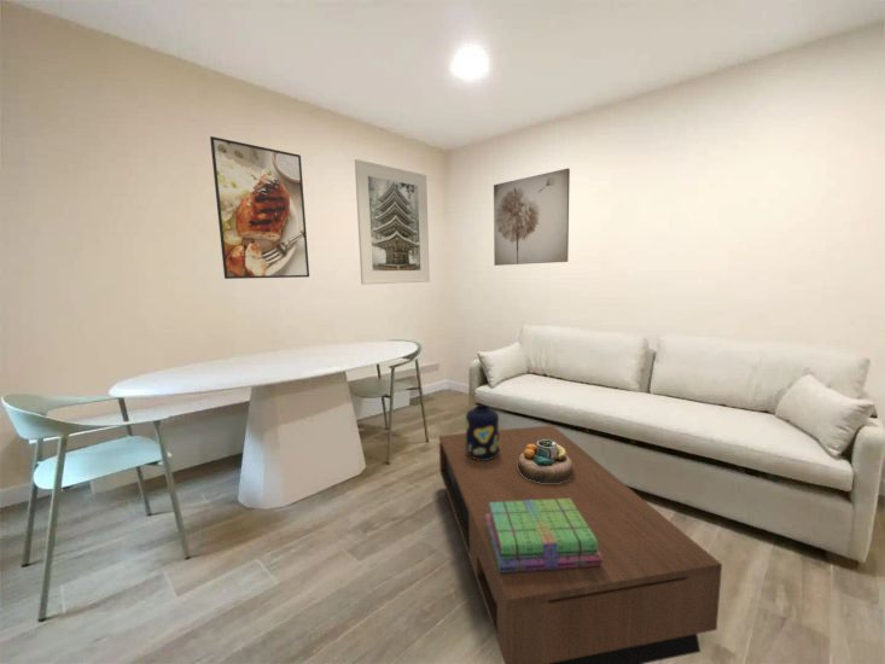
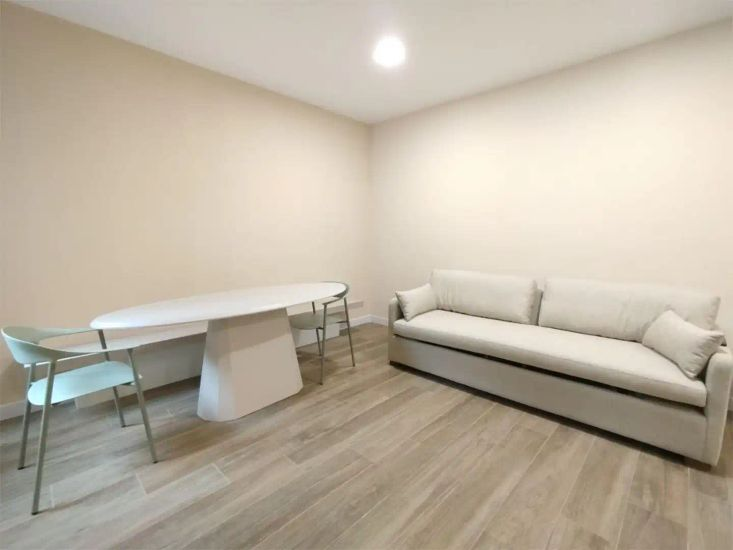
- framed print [354,158,431,286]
- decorative bowl [518,438,573,483]
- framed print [209,135,310,280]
- coffee table [438,424,723,664]
- vase [465,403,500,460]
- wall art [493,168,571,267]
- stack of books [485,499,602,573]
